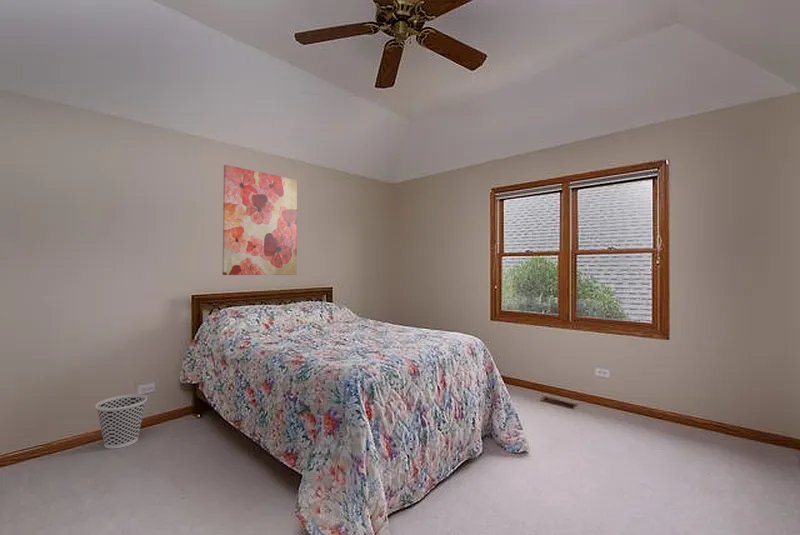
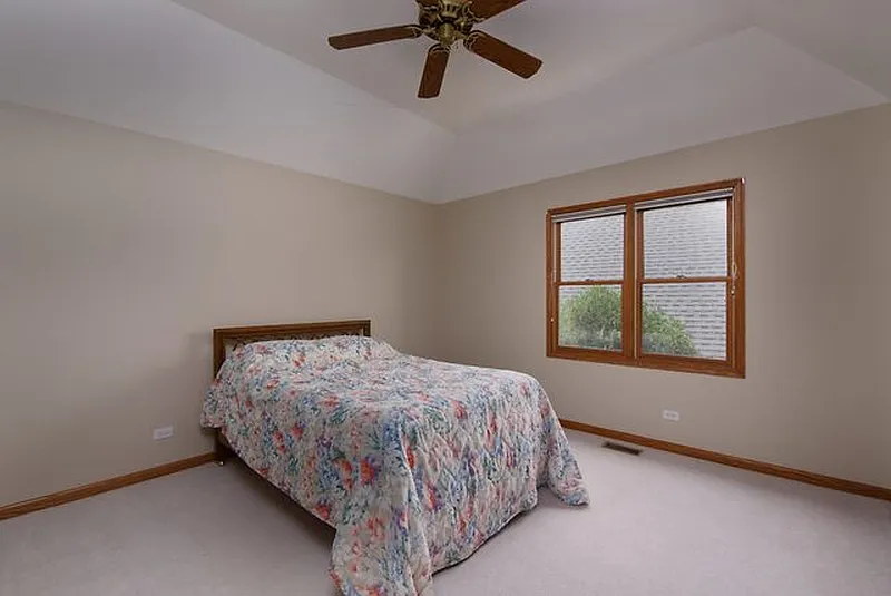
- wall art [221,164,298,276]
- wastebasket [94,393,148,450]
